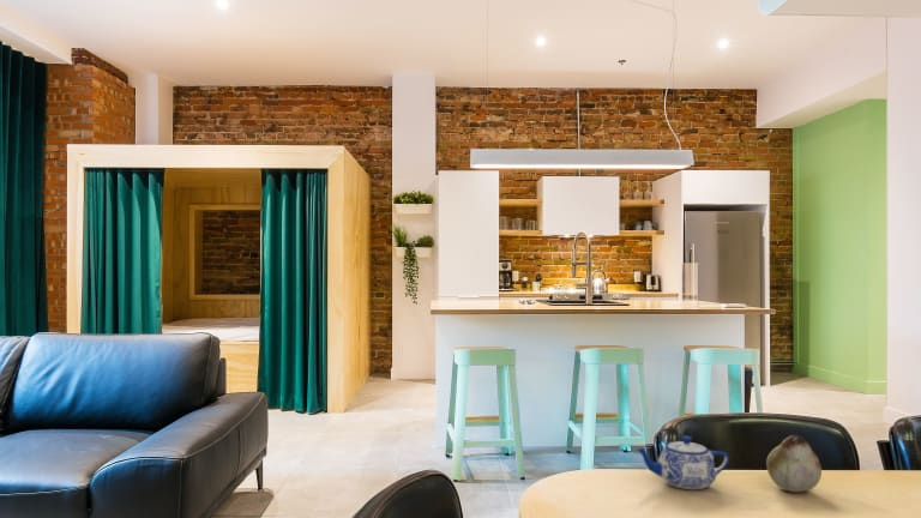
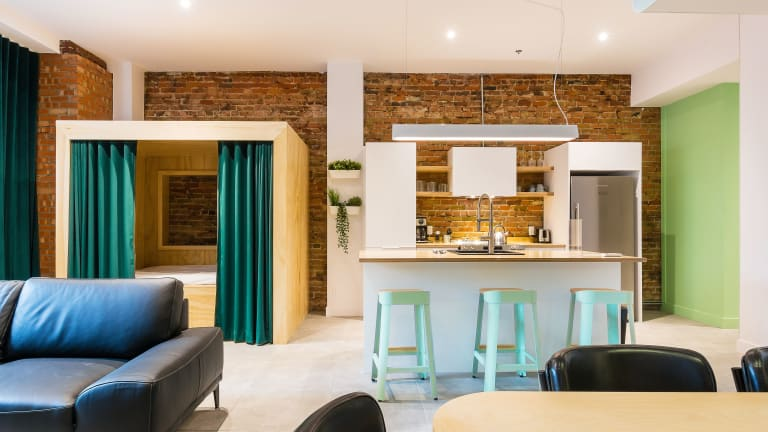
- fruit [765,433,823,493]
- teapot [633,435,730,490]
